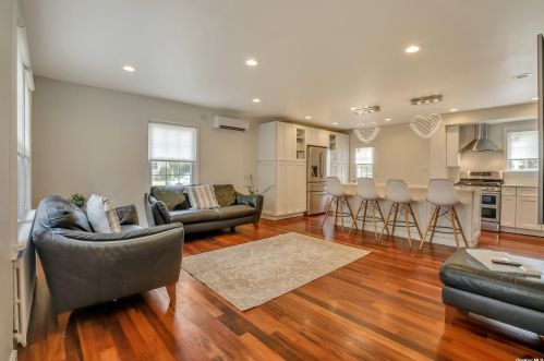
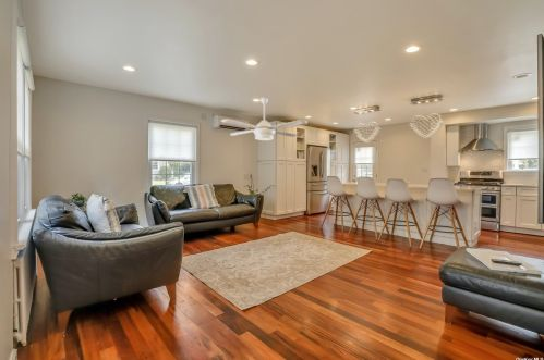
+ ceiling fan [220,97,309,141]
